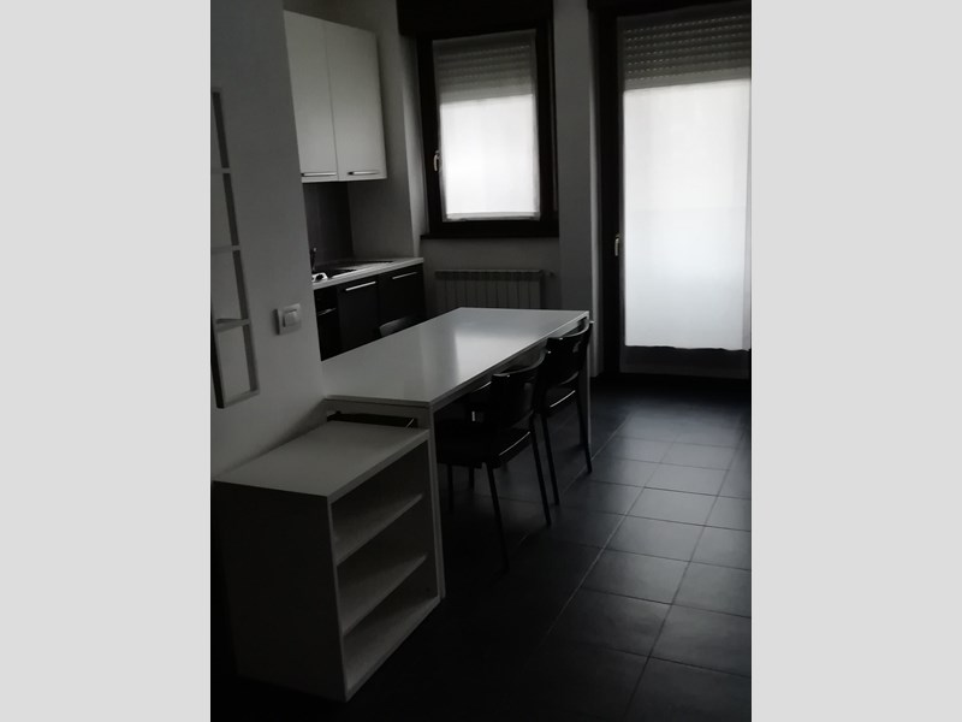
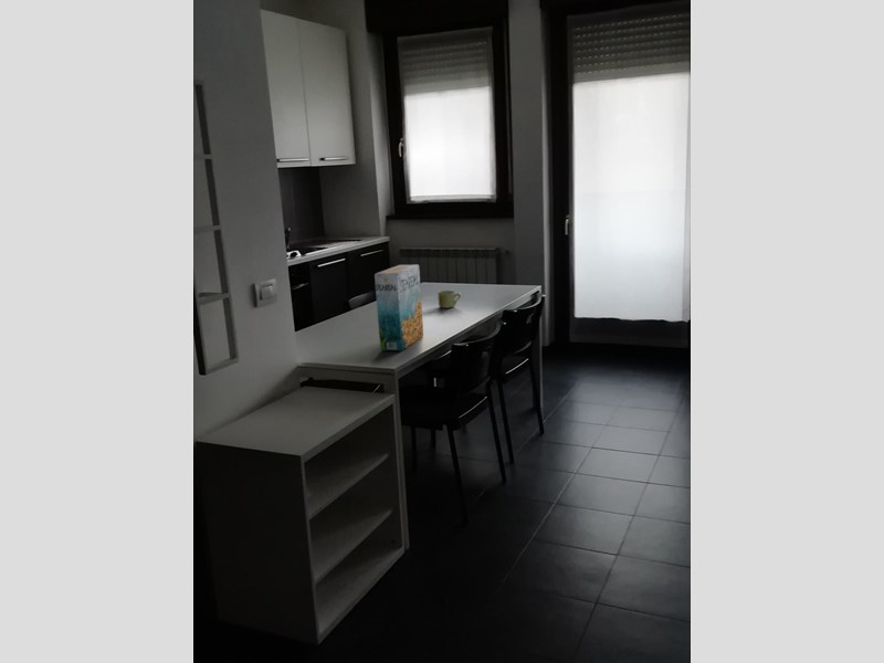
+ cereal box [373,264,424,351]
+ mug [438,290,463,309]
